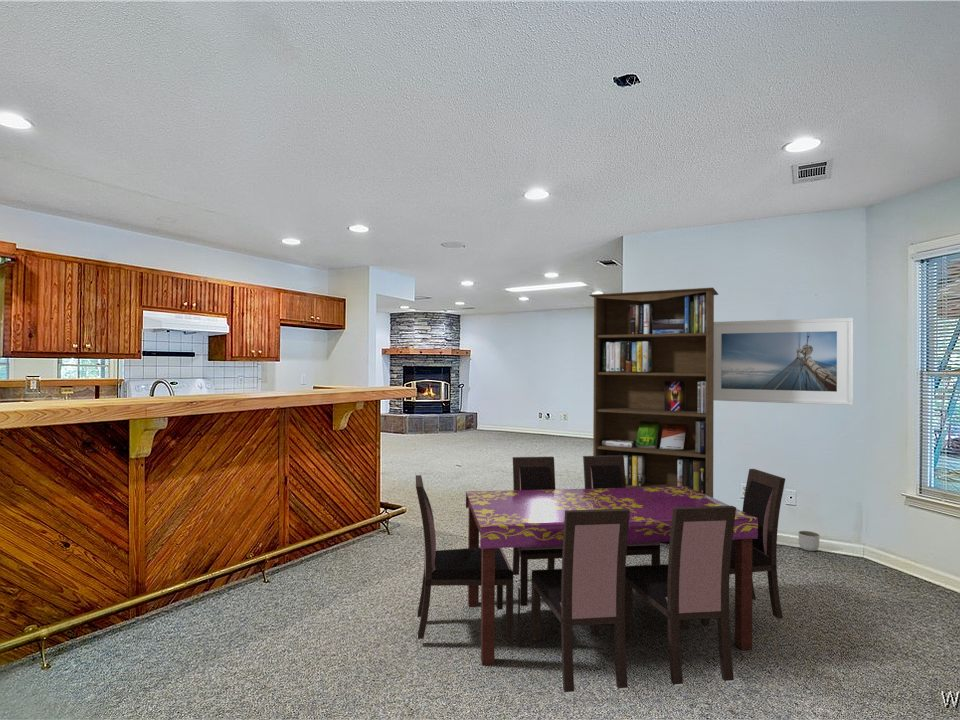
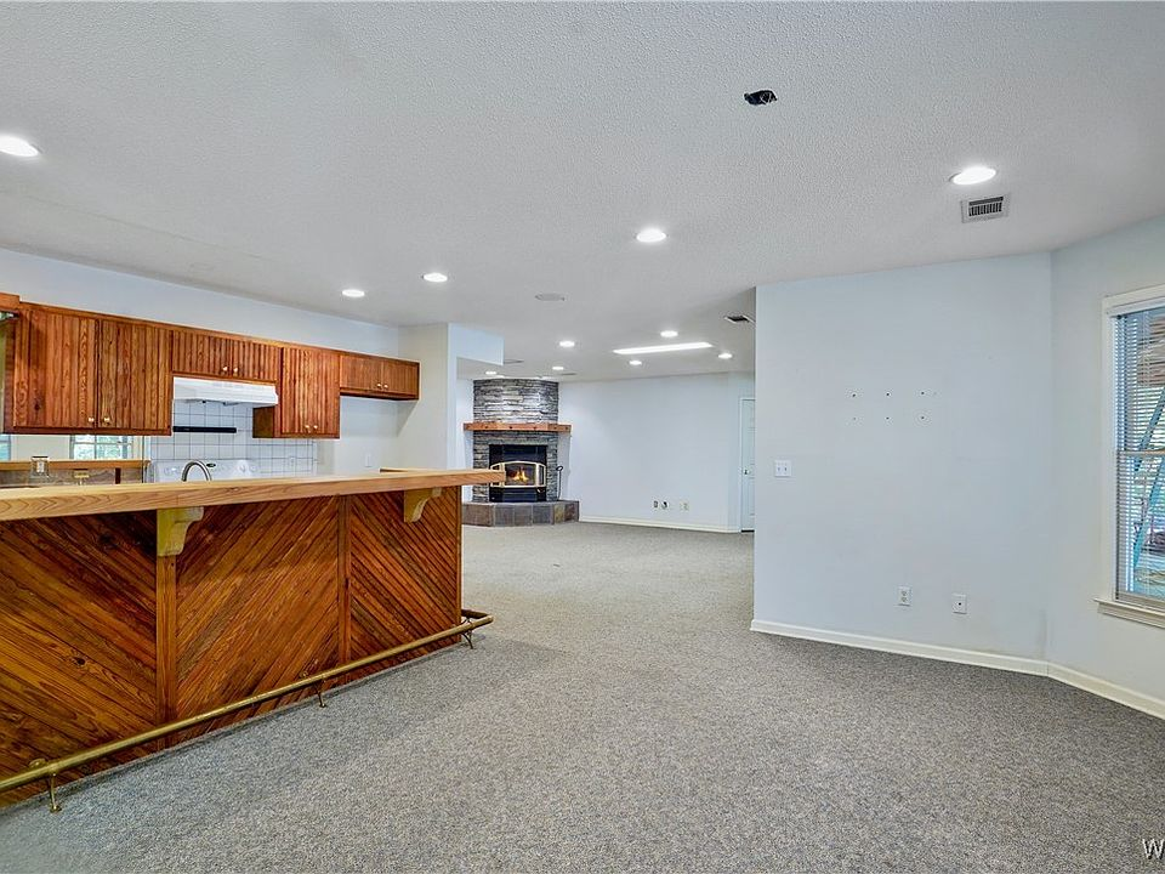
- dining table [415,455,786,695]
- bookcase [588,287,719,498]
- planter [798,530,820,552]
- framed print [714,317,854,406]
